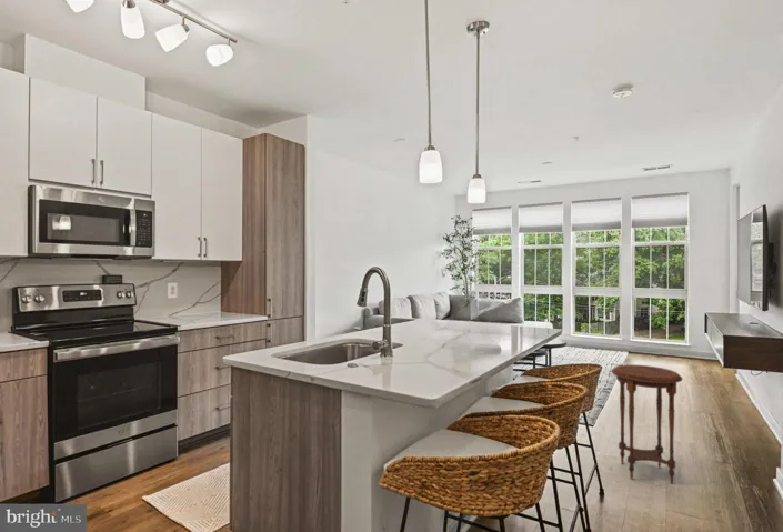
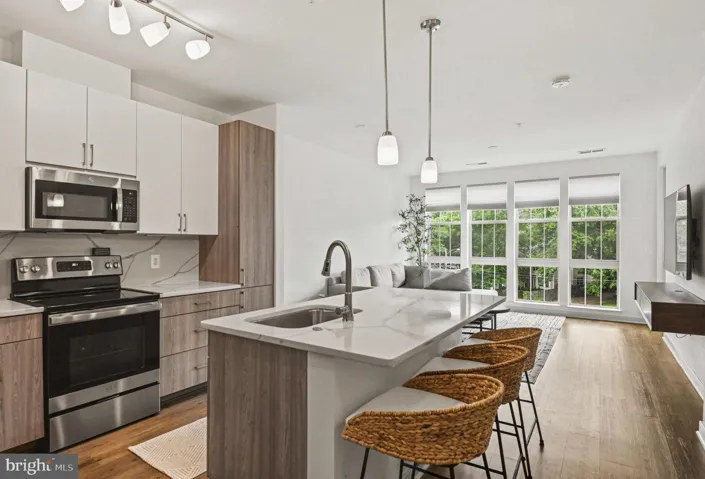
- side table [611,364,683,485]
